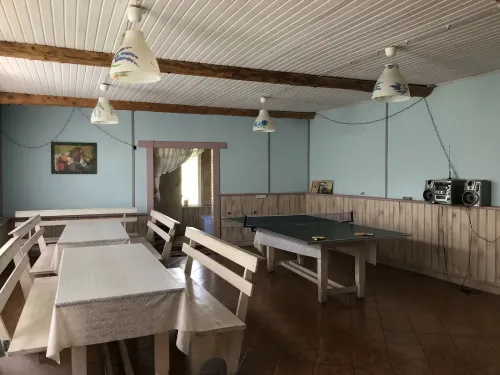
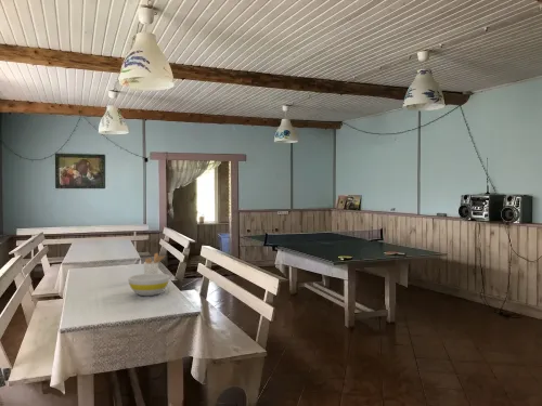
+ bowl [127,273,170,297]
+ utensil holder [143,252,167,274]
